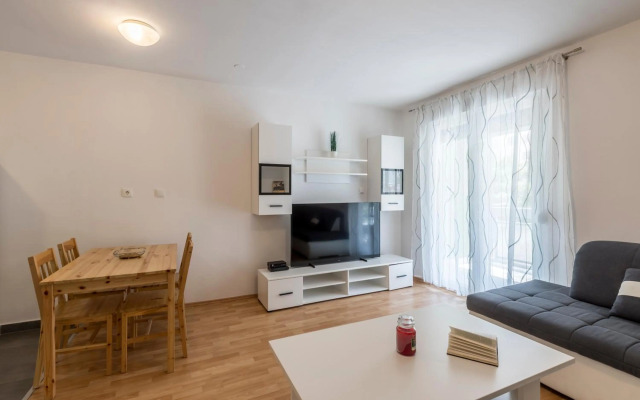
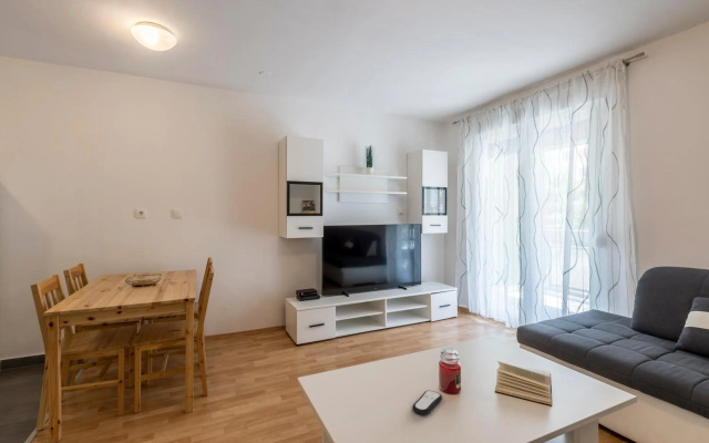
+ remote control [411,389,443,416]
